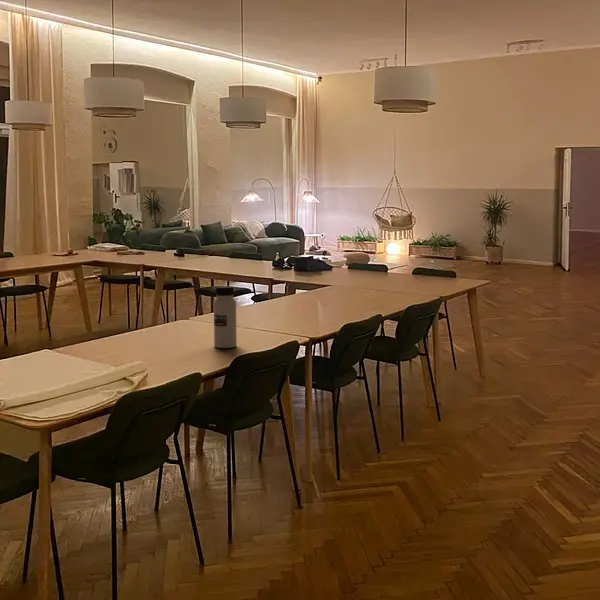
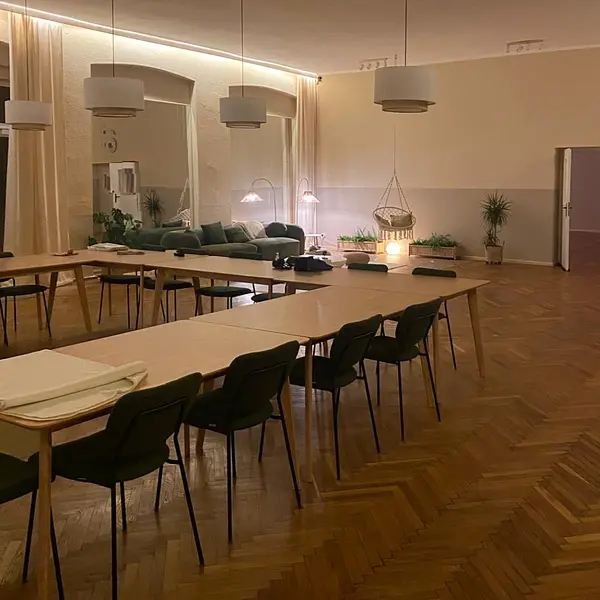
- water bottle [213,285,238,349]
